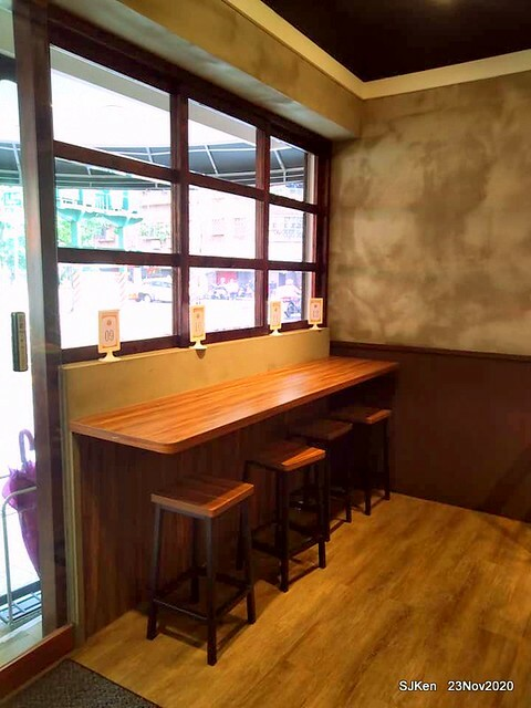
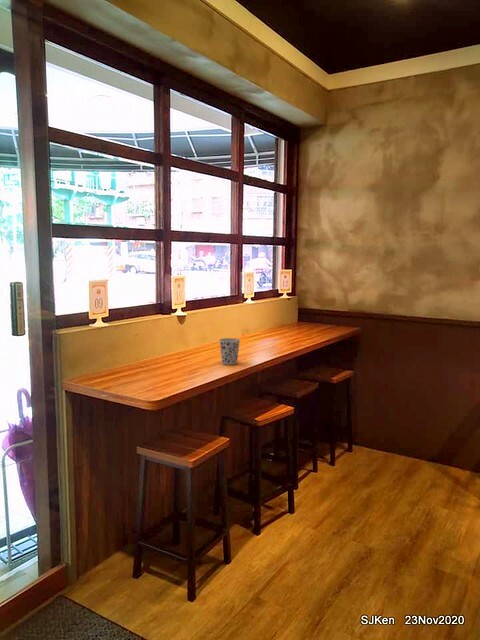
+ cup [218,337,241,366]
